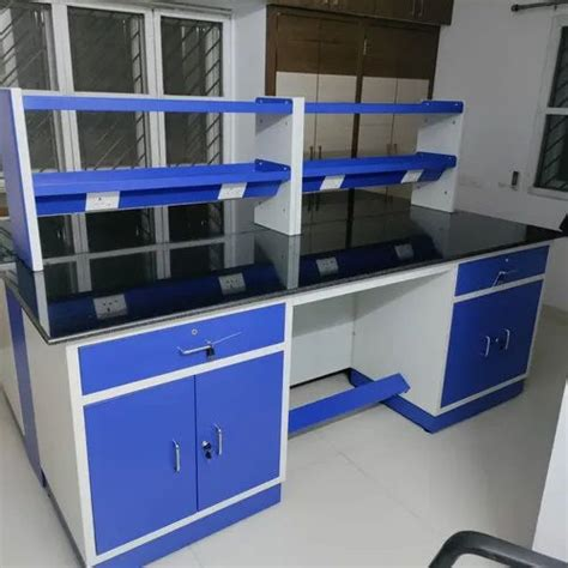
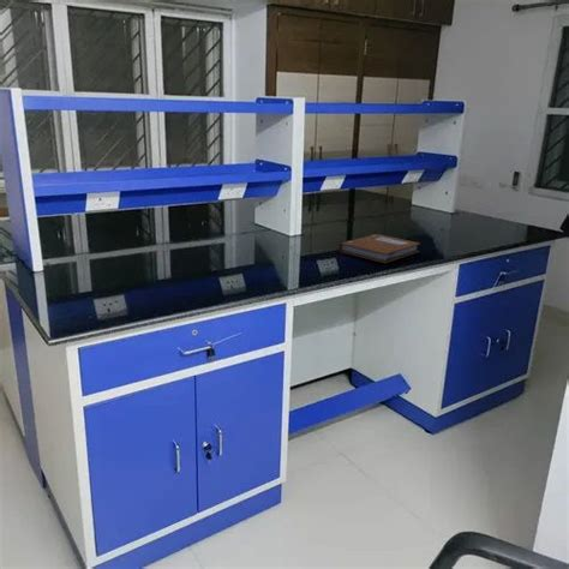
+ notebook [337,233,421,264]
